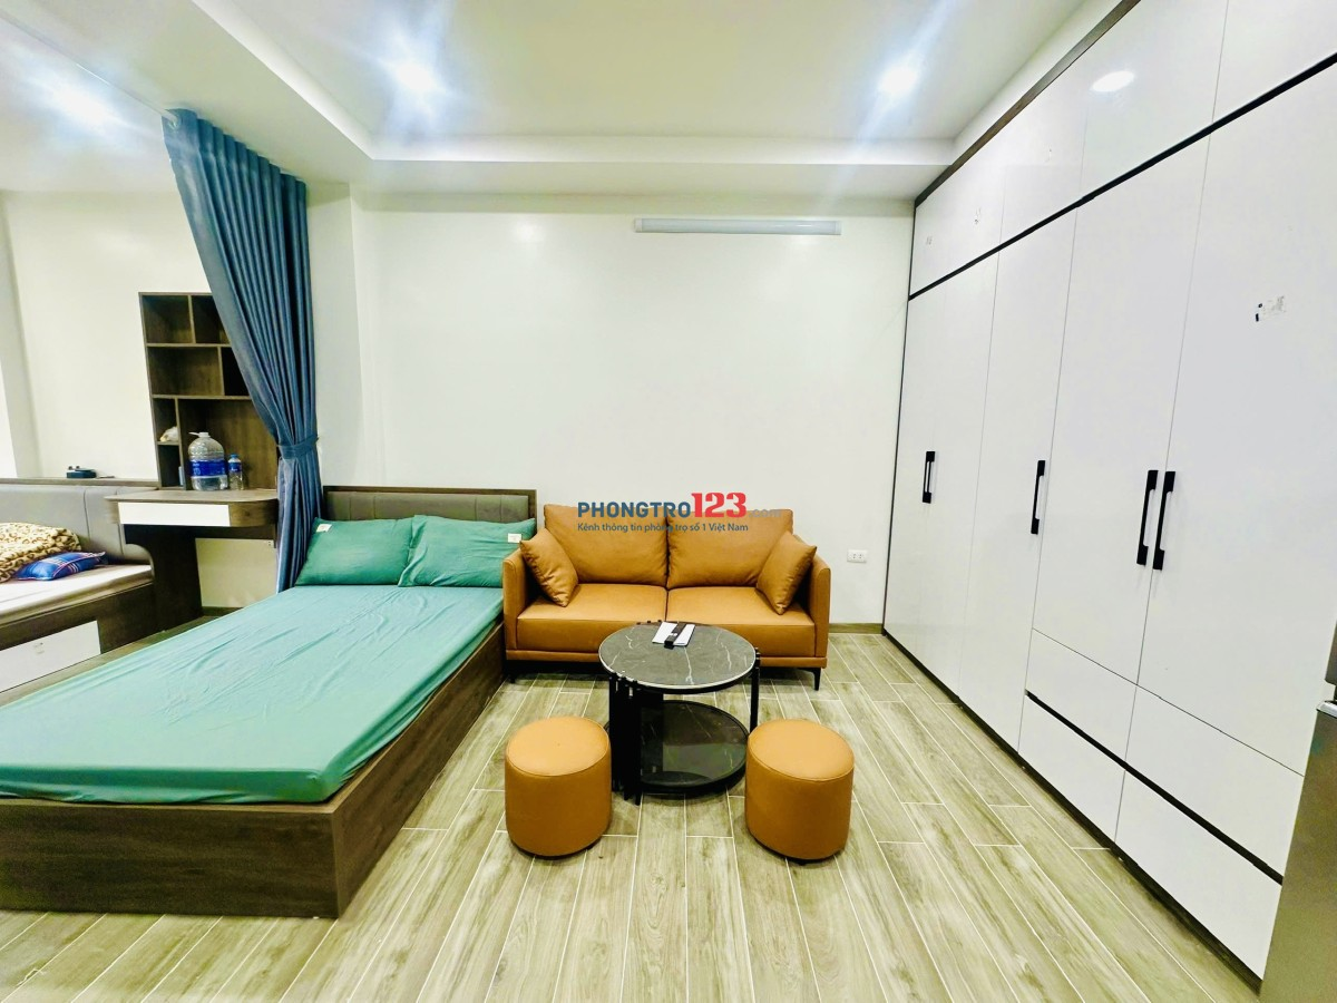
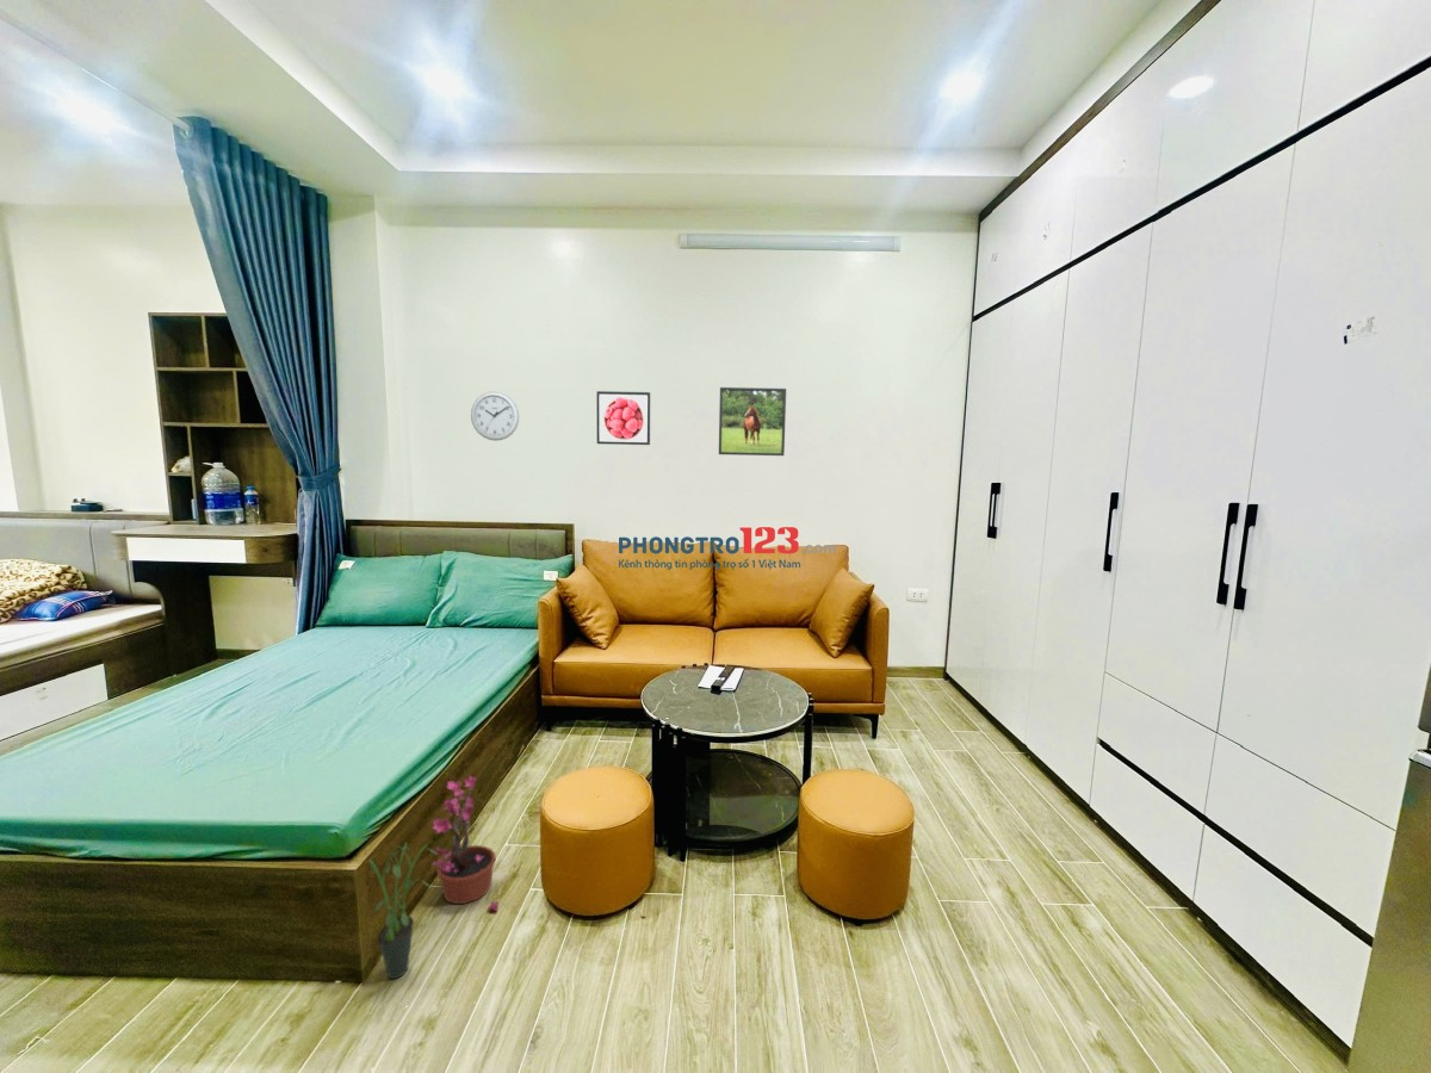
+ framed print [718,386,787,457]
+ wall clock [470,390,520,442]
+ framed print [595,390,651,446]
+ potted plant [367,842,439,980]
+ potted plant [429,775,500,912]
